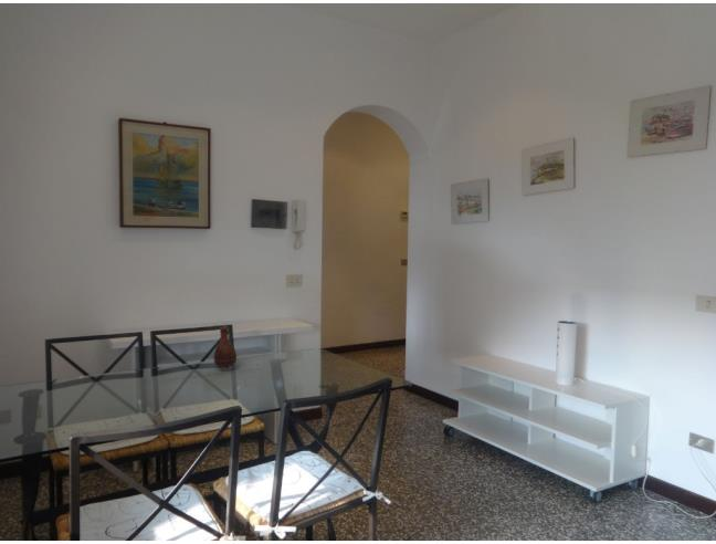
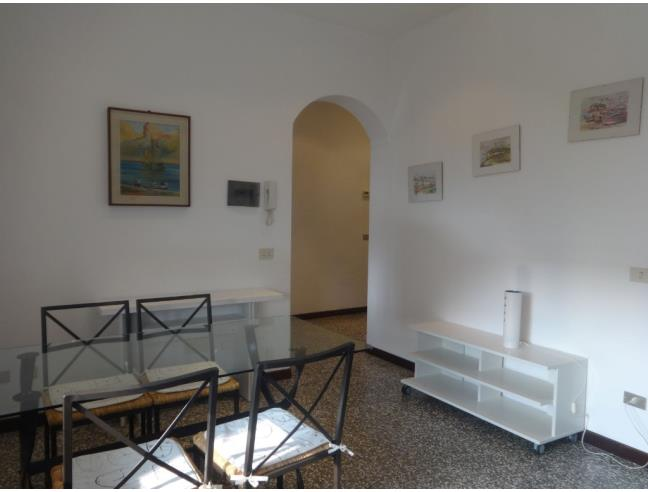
- vase [212,325,238,369]
